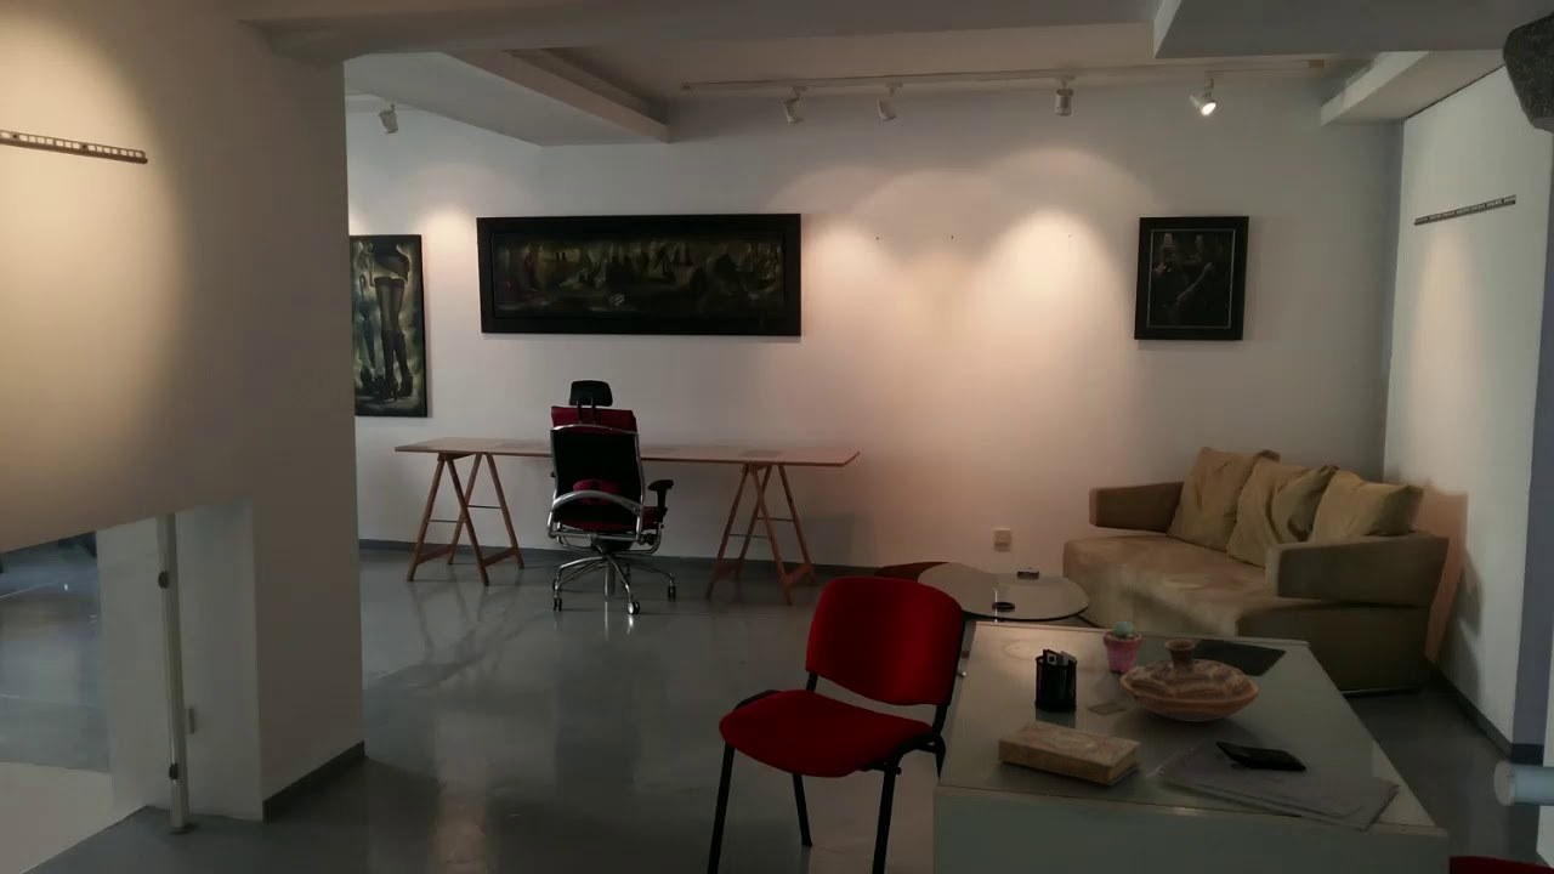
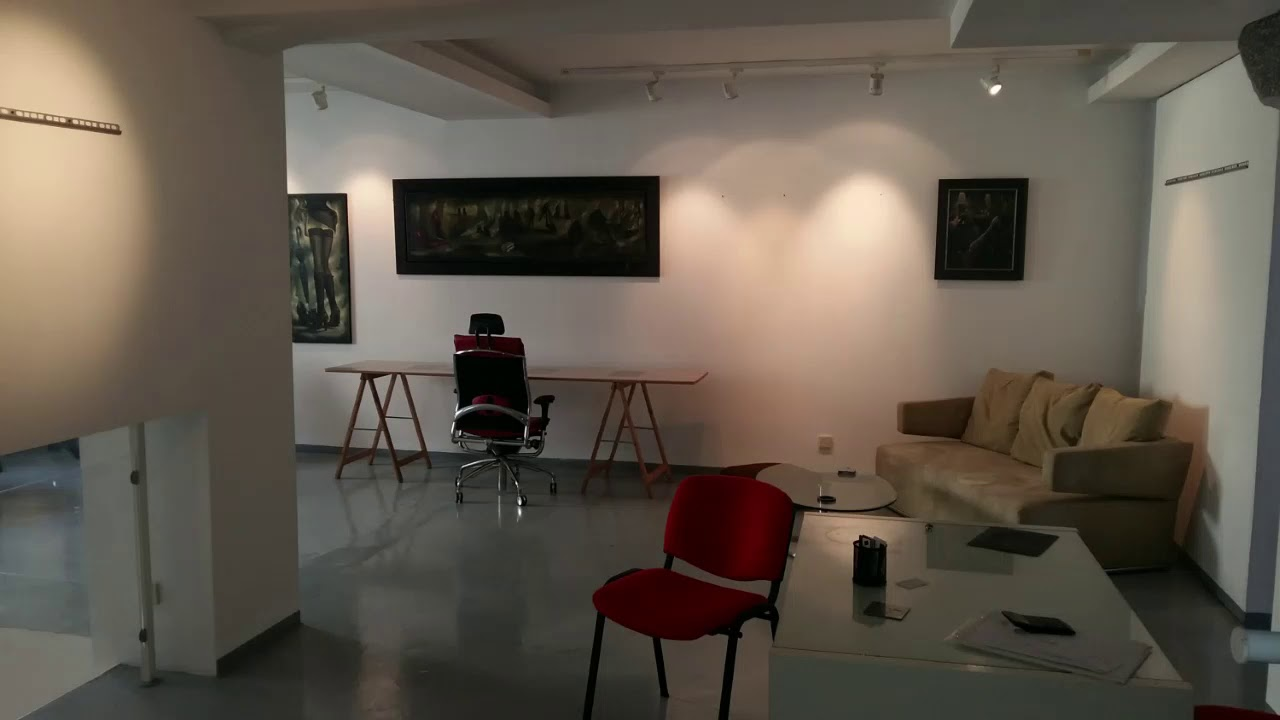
- book [997,719,1142,787]
- decorative bowl [1118,639,1260,722]
- potted succulent [1101,620,1144,674]
